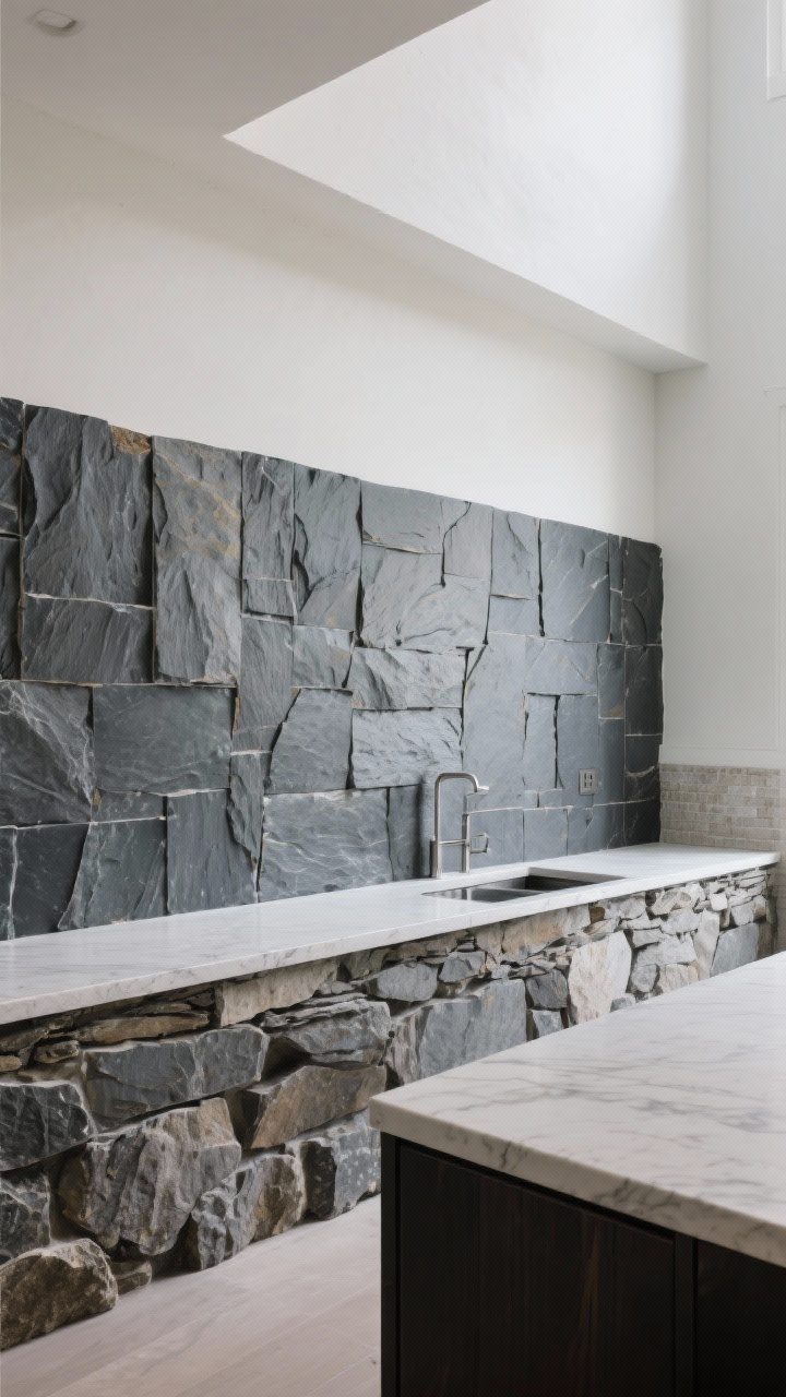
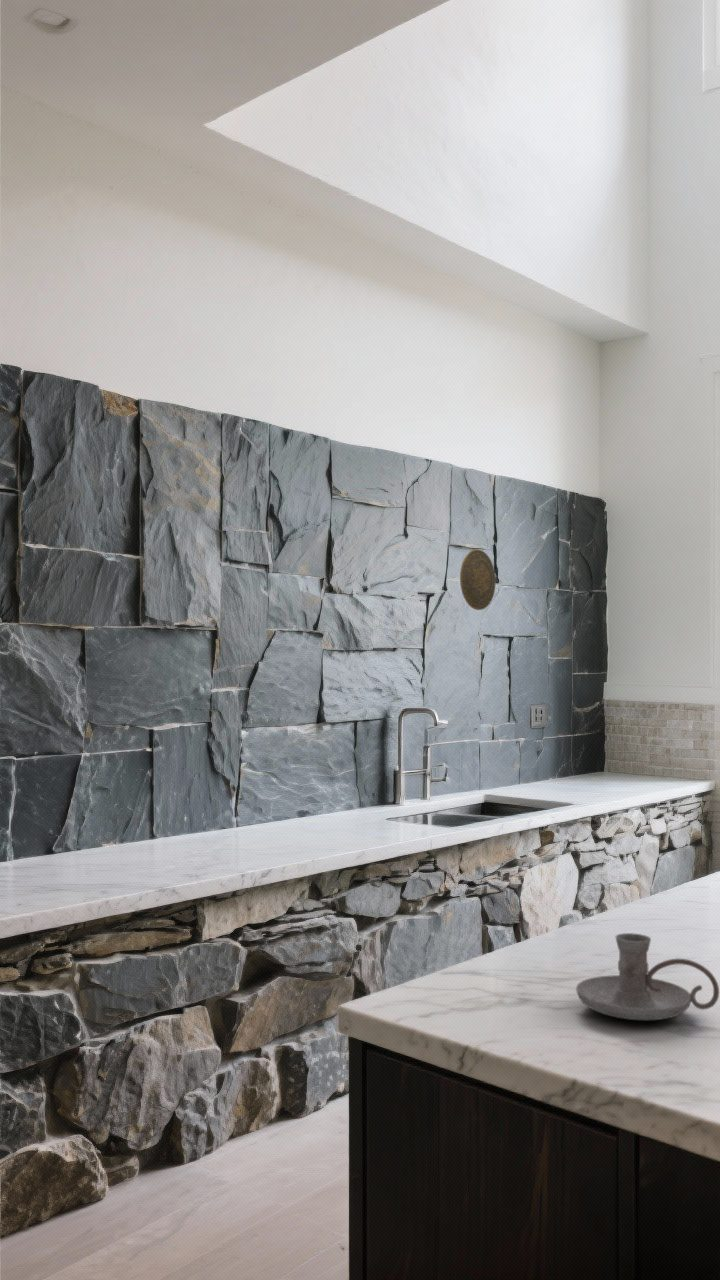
+ decorative plate [459,548,497,611]
+ candle holder [575,932,720,1021]
